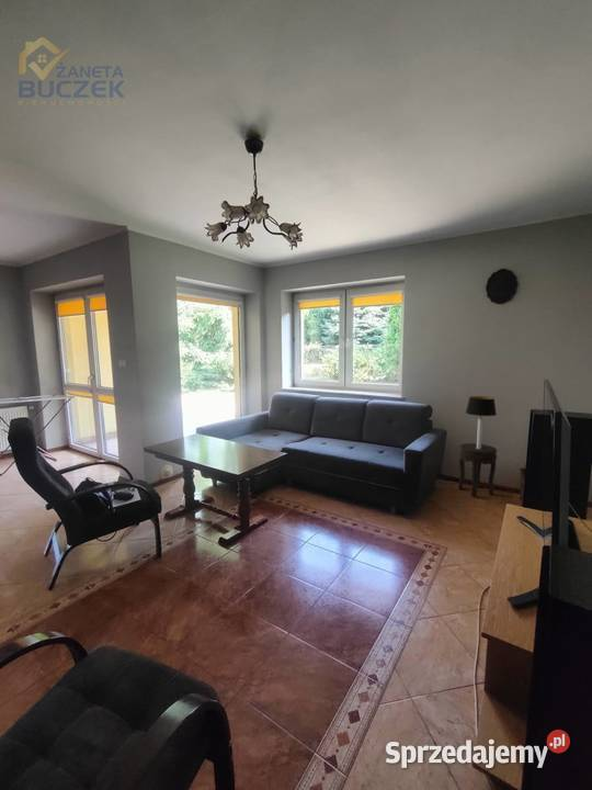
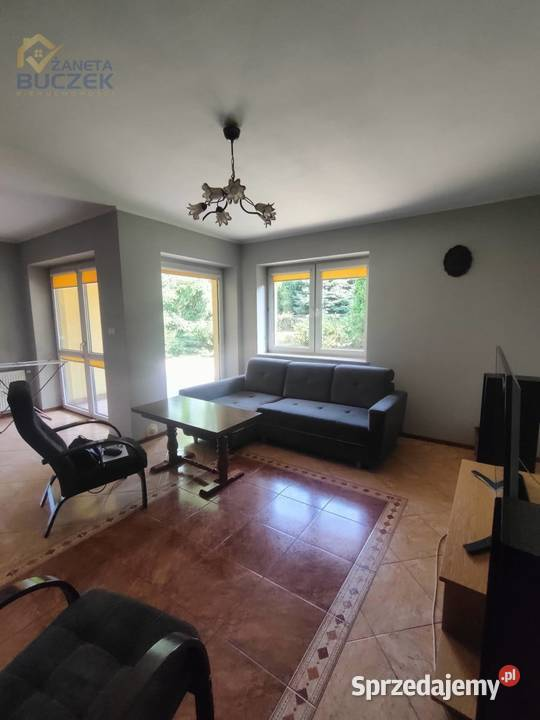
- table lamp [465,395,498,449]
- side table [457,442,498,498]
